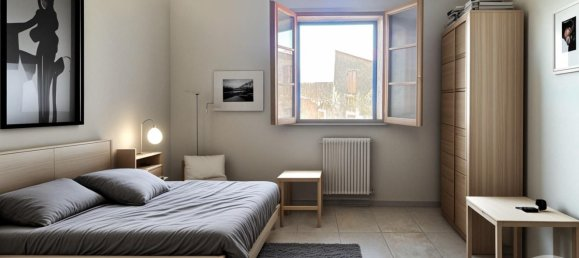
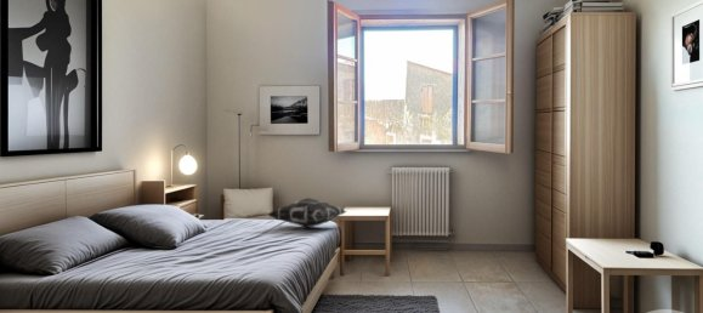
+ decorative pillow [267,197,347,229]
